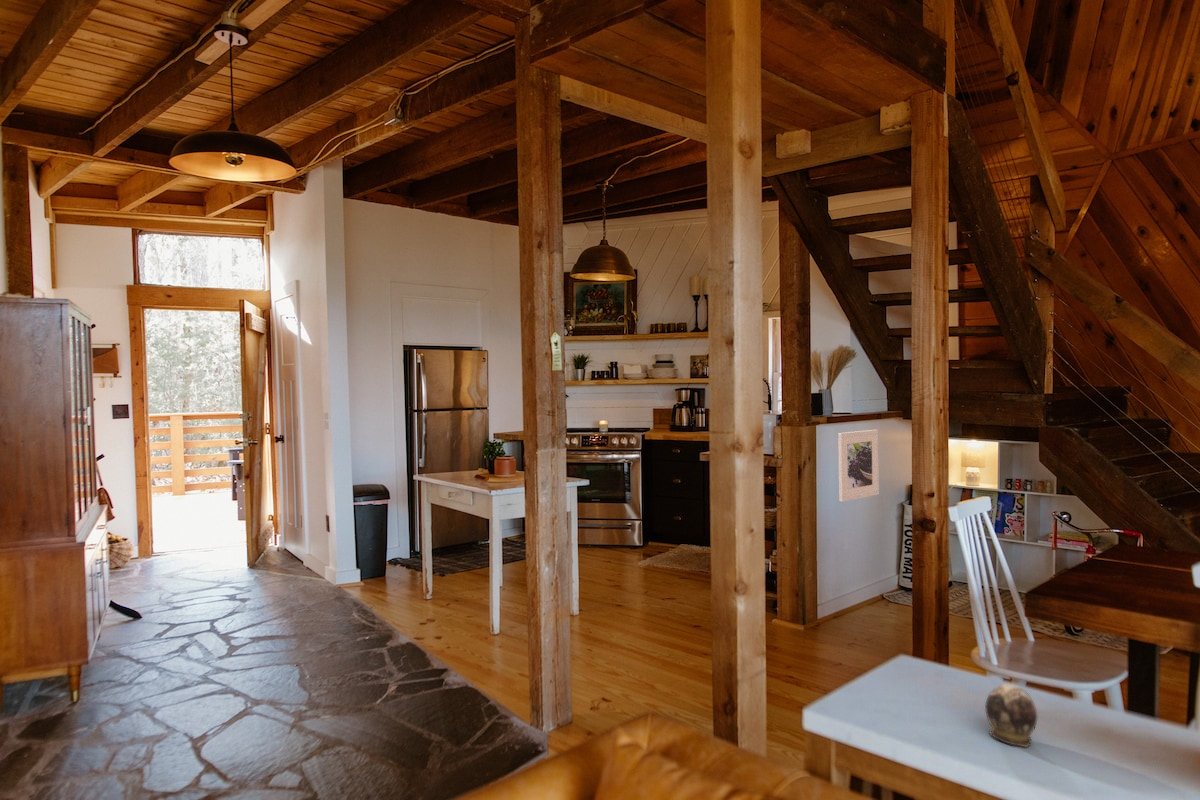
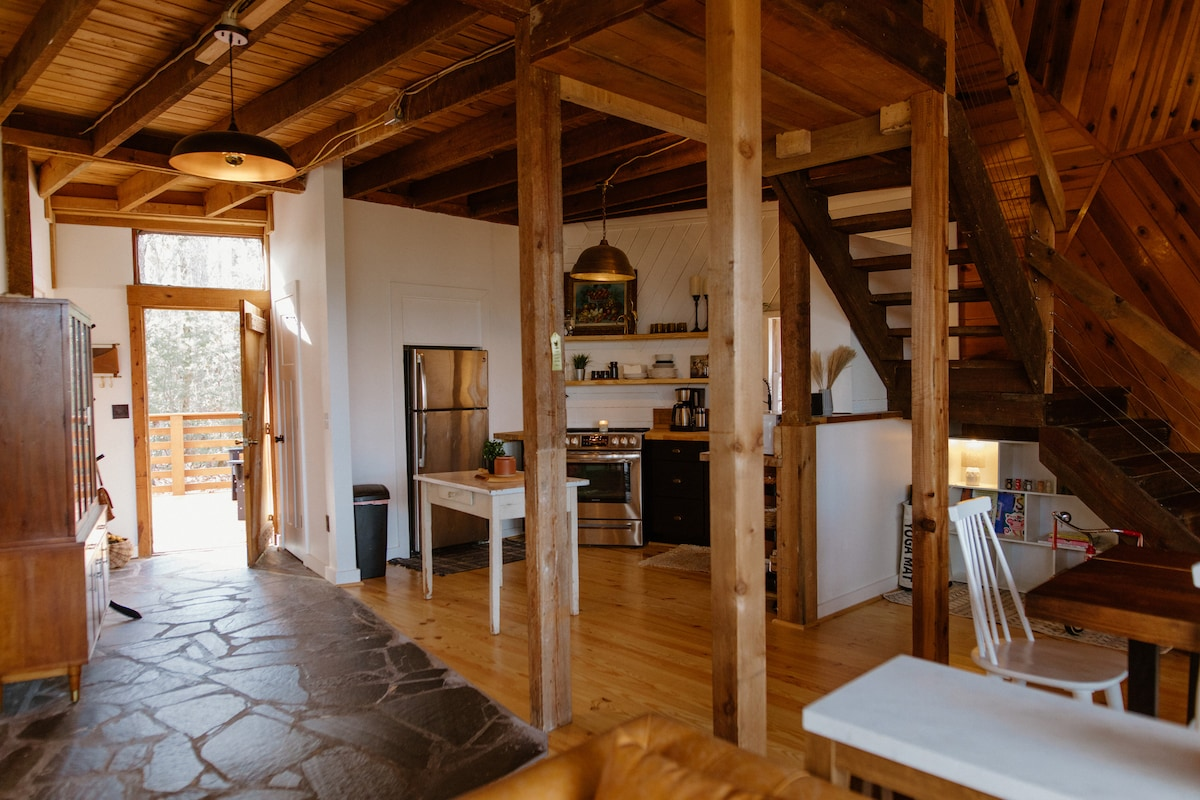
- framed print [837,429,880,503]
- decorative egg [984,684,1038,749]
